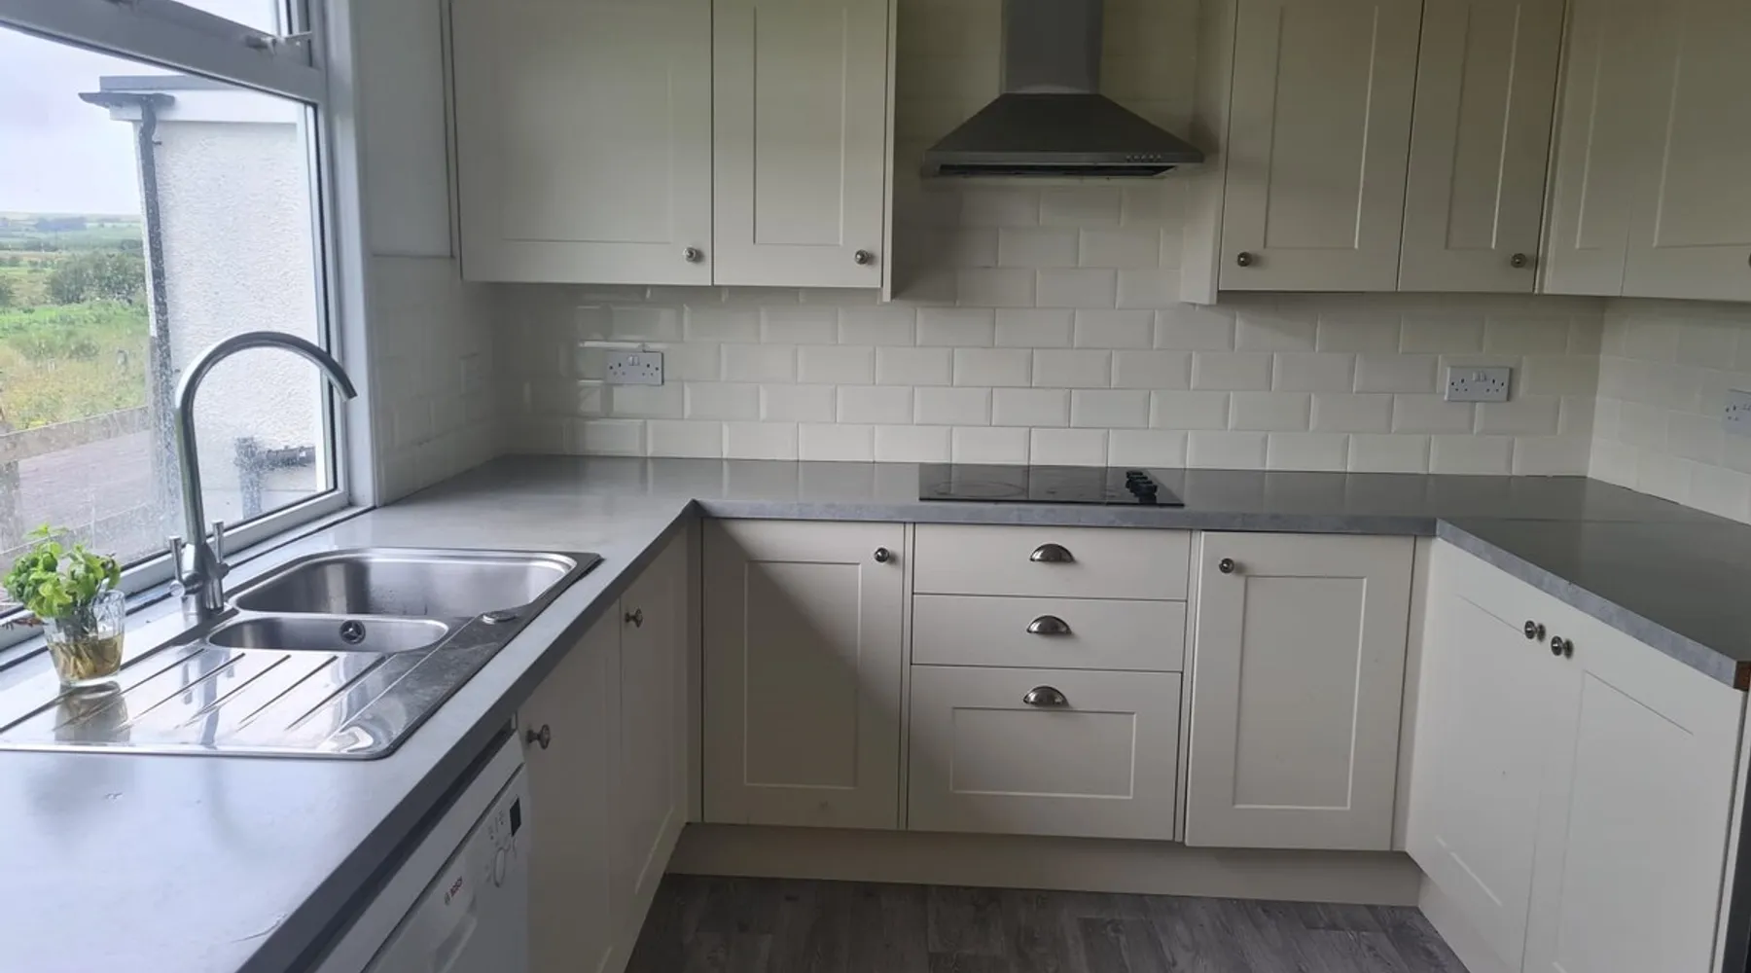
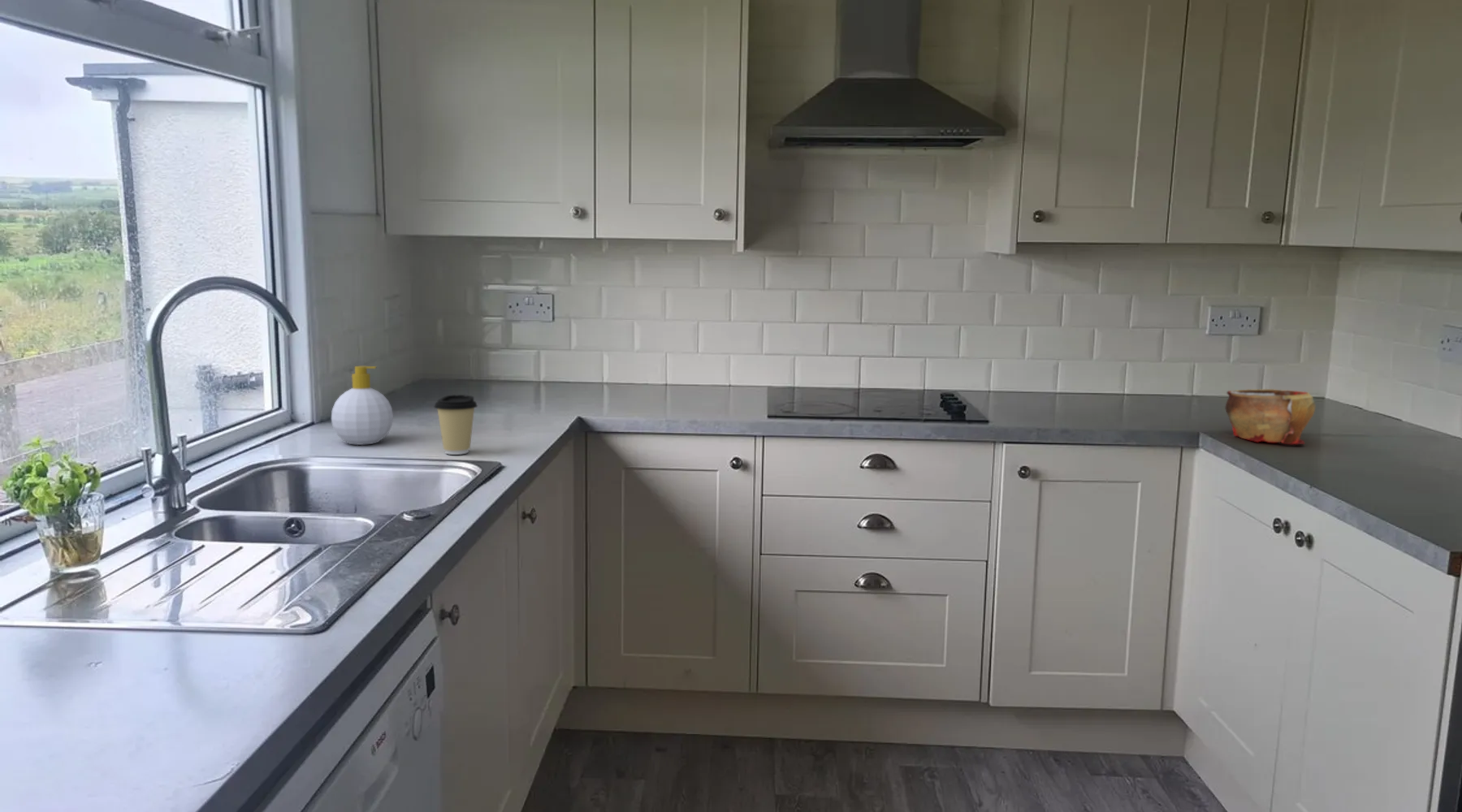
+ bowl [1225,388,1316,445]
+ soap bottle [331,365,394,446]
+ coffee cup [433,394,478,456]
